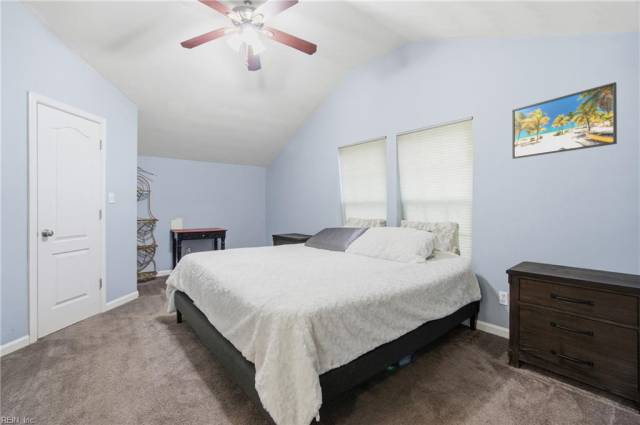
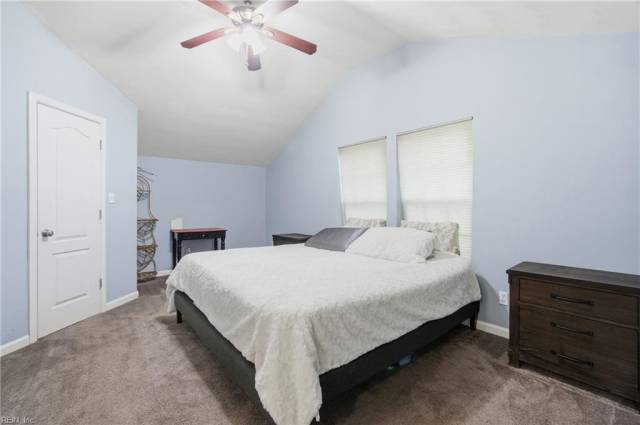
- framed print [511,81,618,160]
